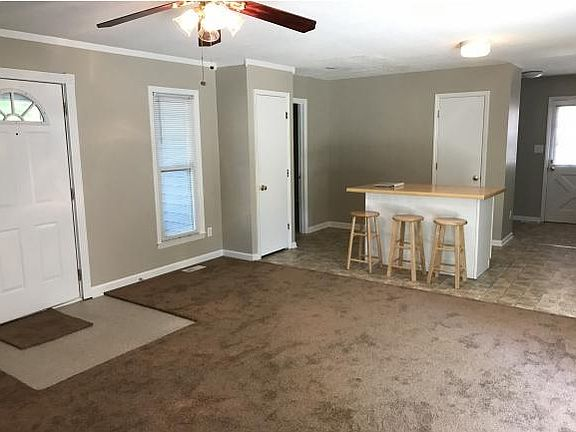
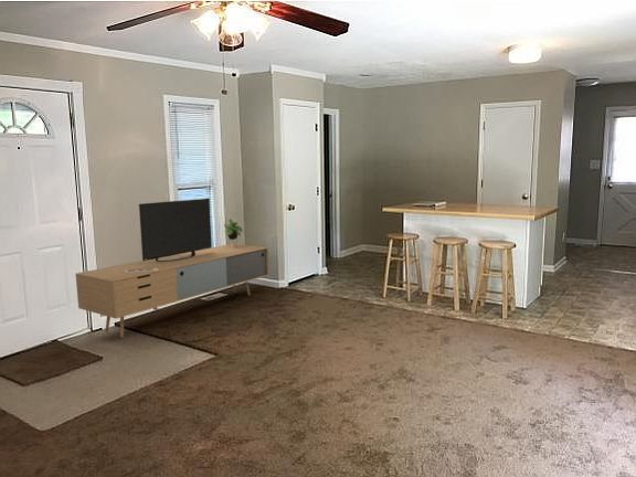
+ media console [75,197,271,338]
